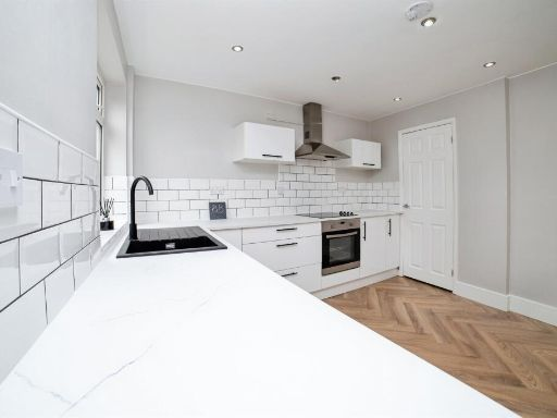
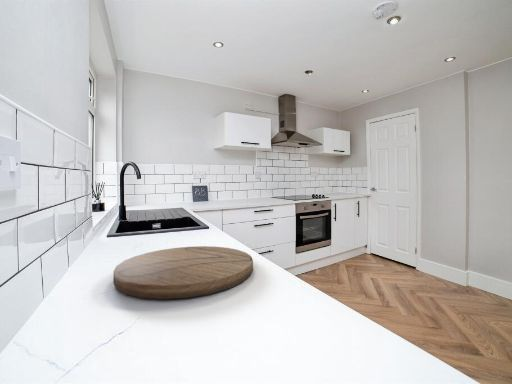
+ cutting board [112,245,254,300]
